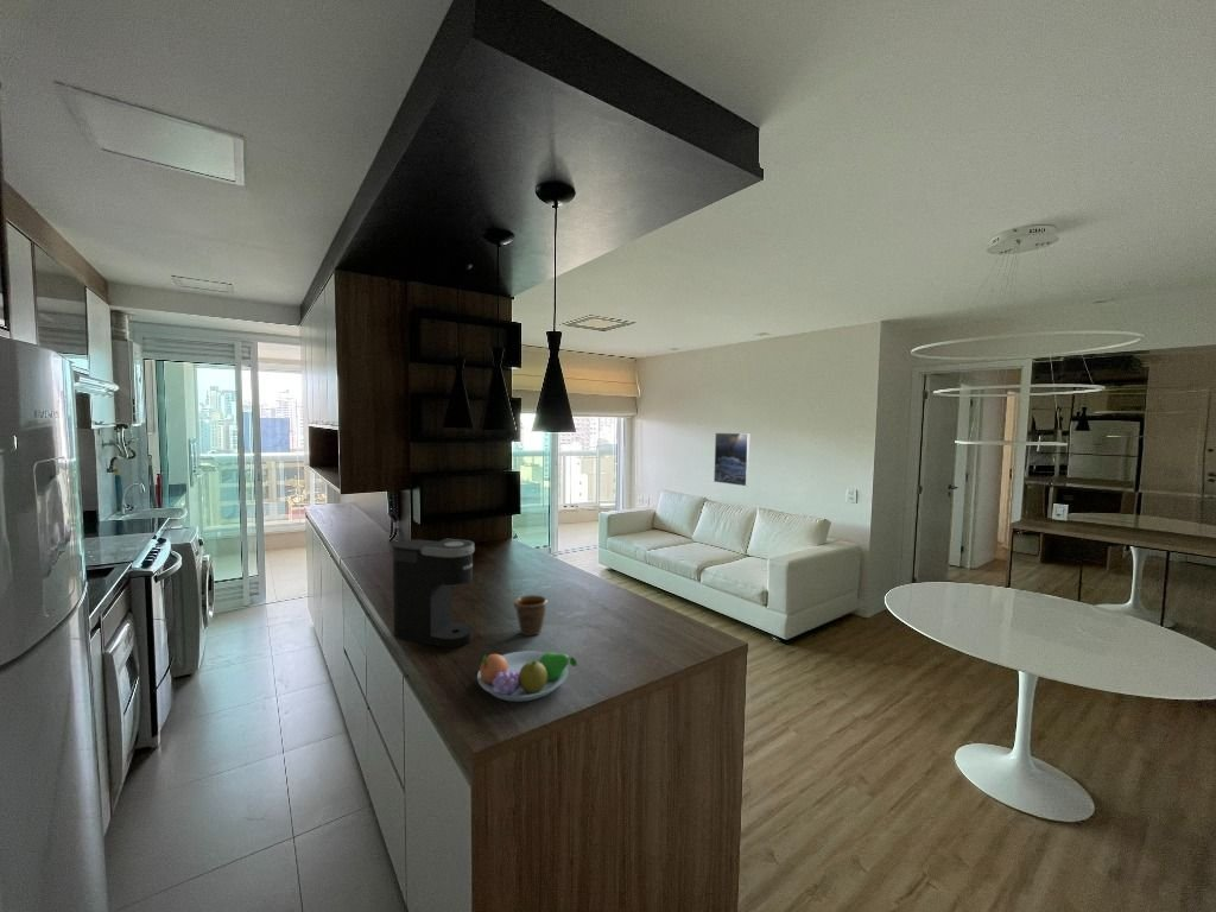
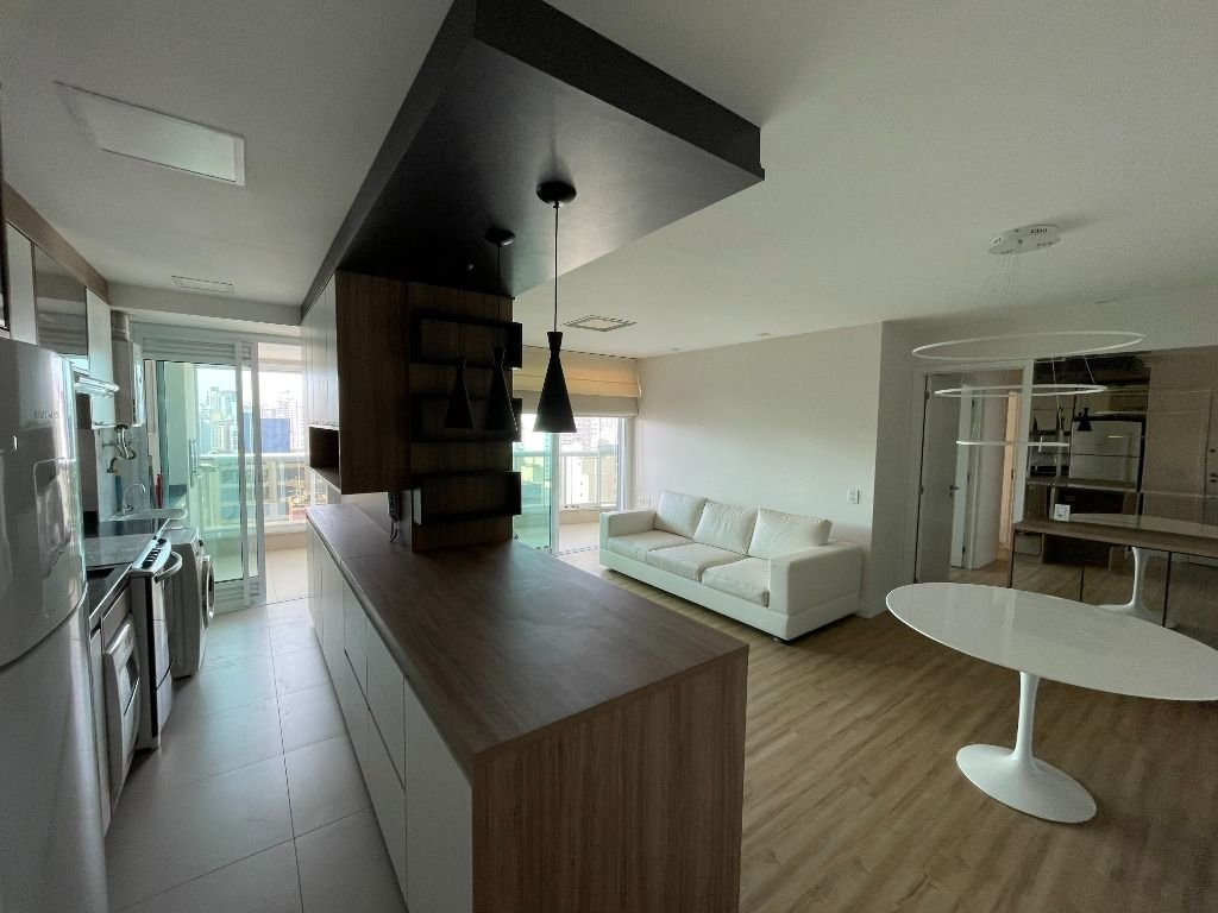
- fruit bowl [476,650,578,703]
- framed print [712,432,750,487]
- mug [513,594,549,636]
- coffee maker [392,538,476,648]
